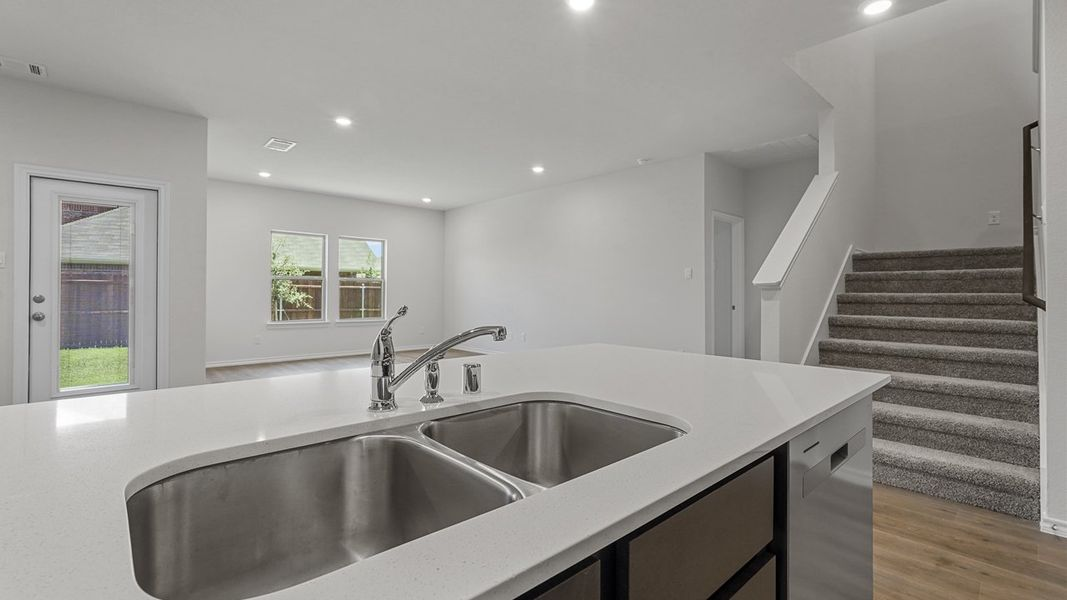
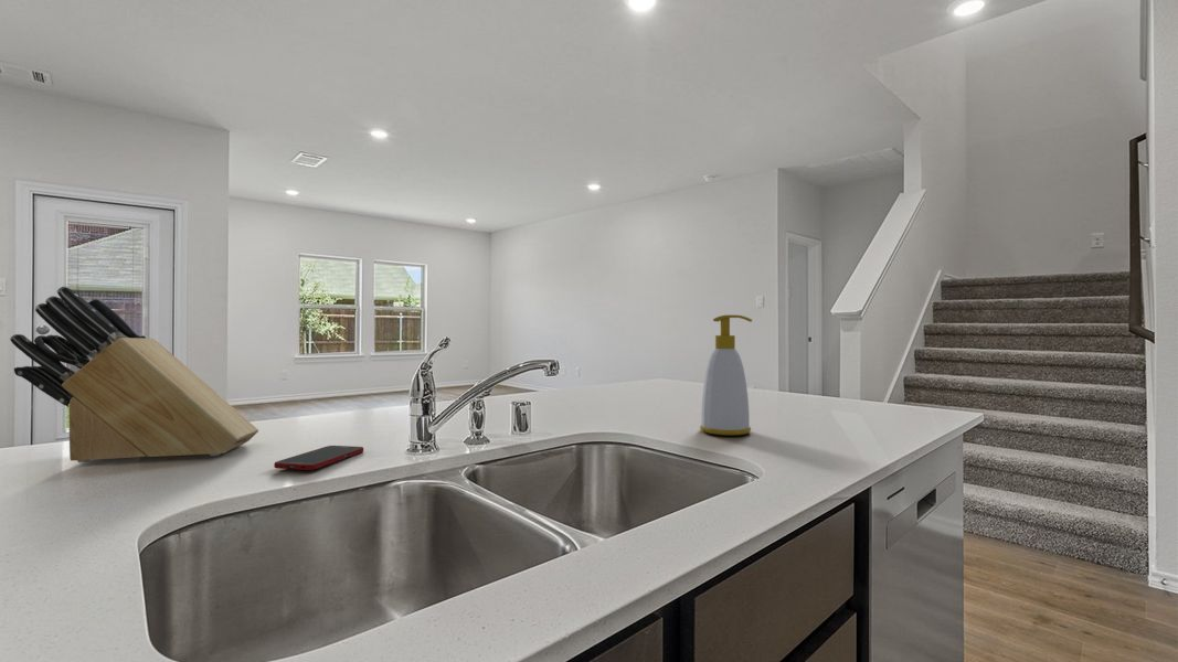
+ soap bottle [699,314,753,437]
+ knife block [9,286,259,463]
+ cell phone [273,445,364,471]
